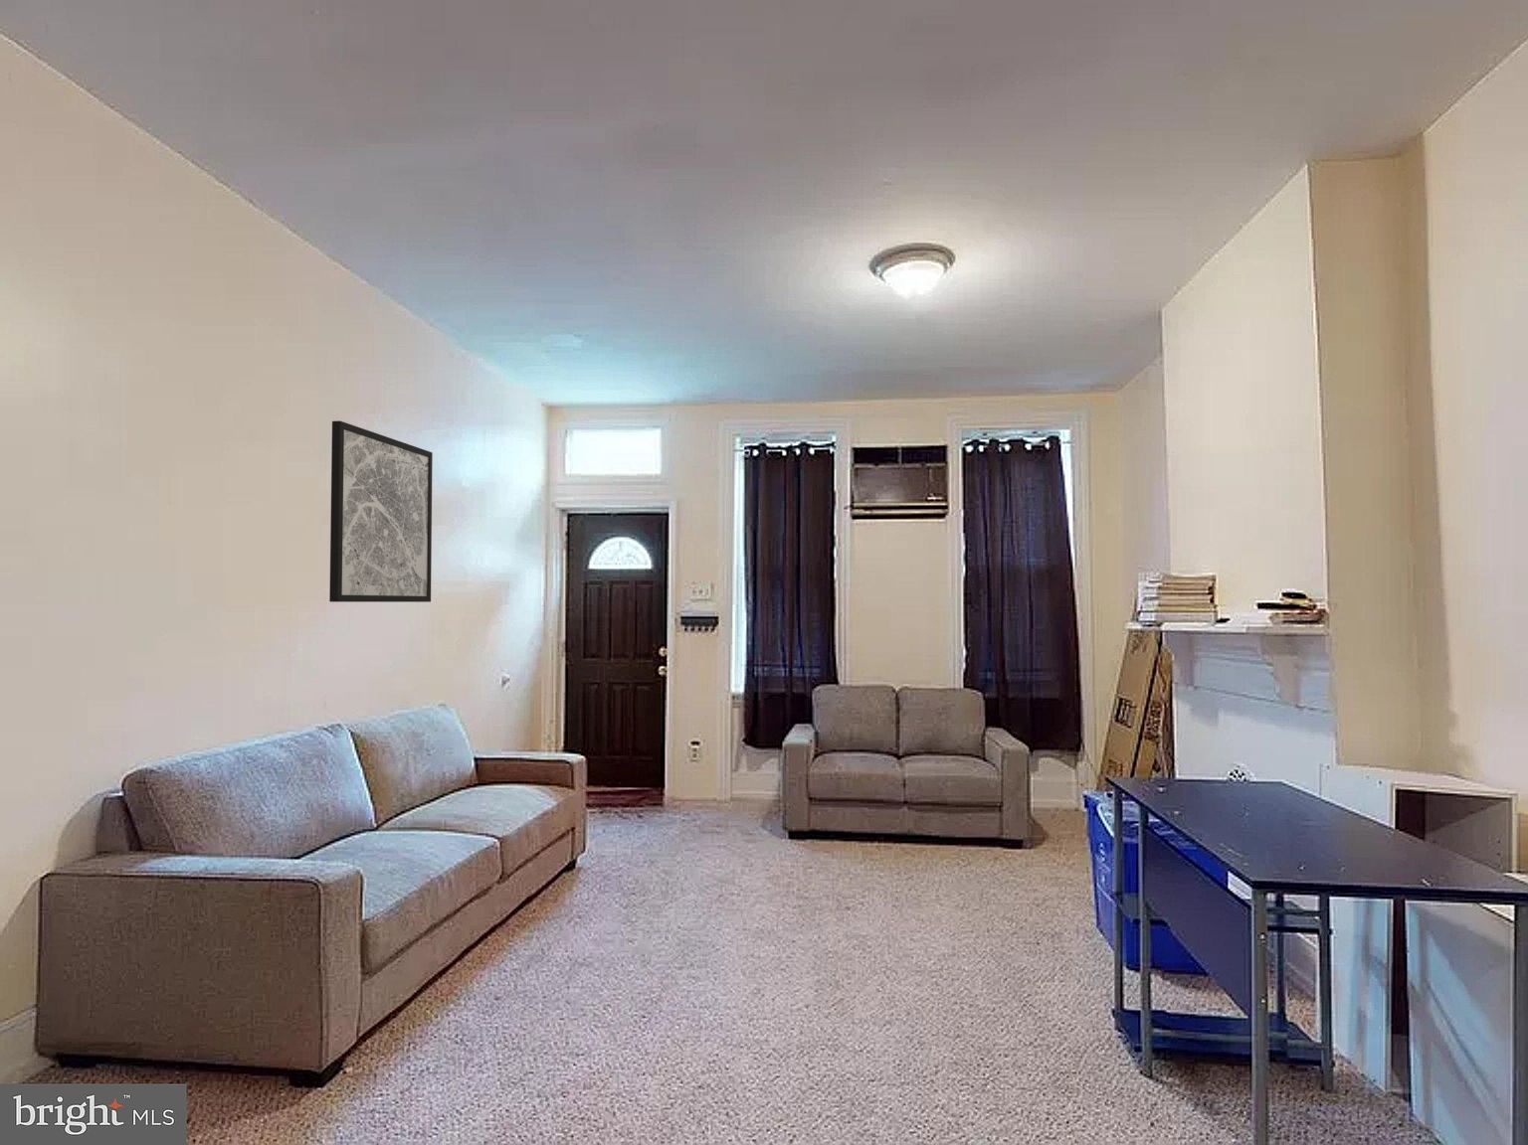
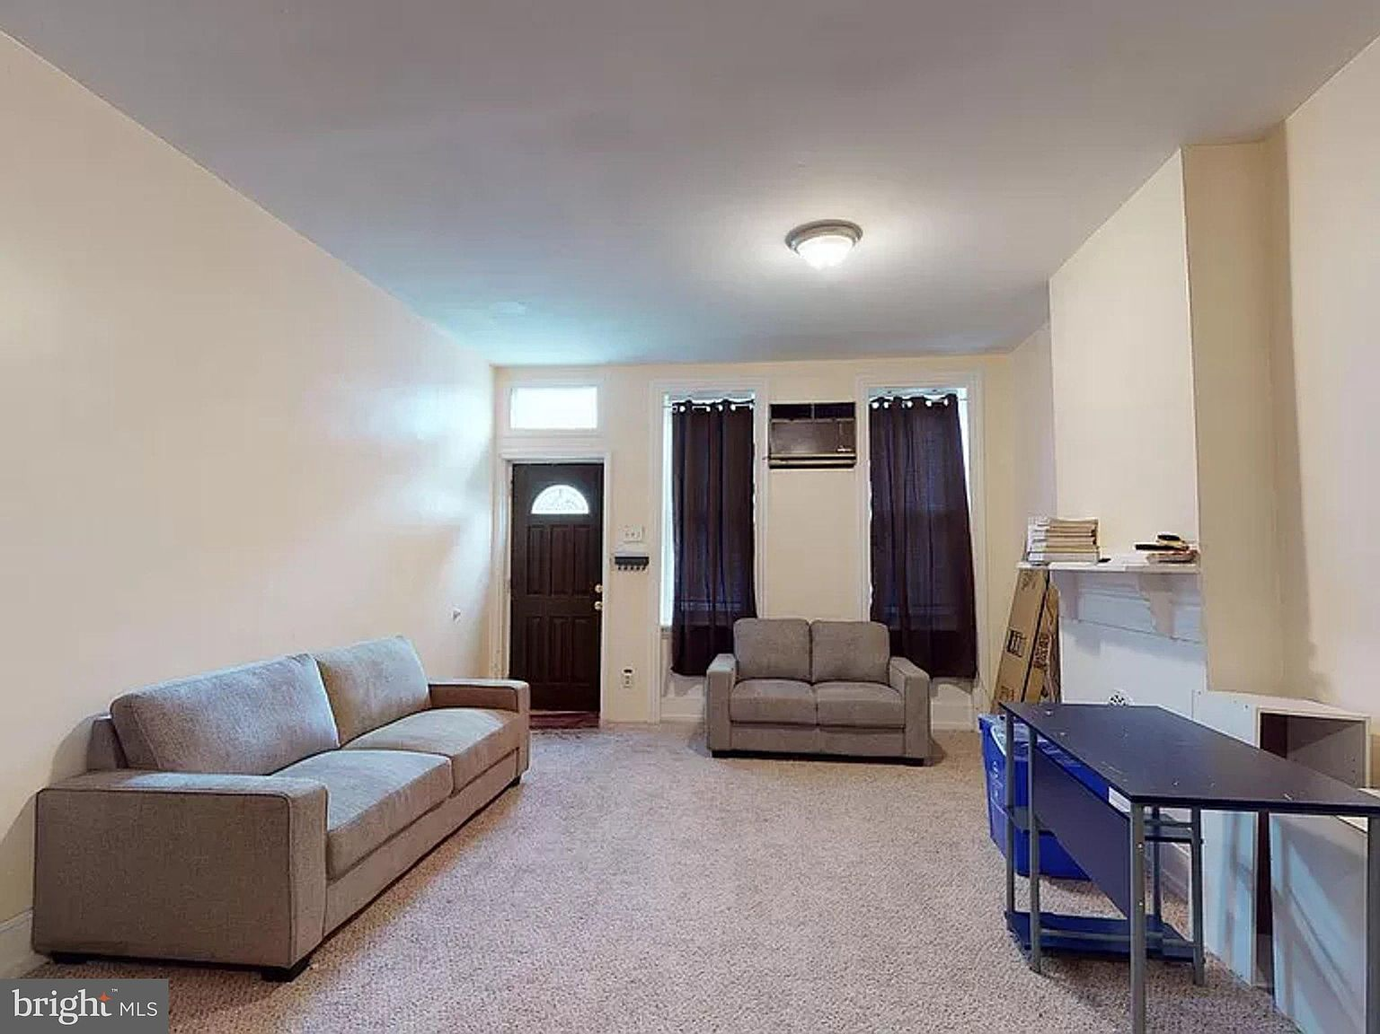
- wall art [328,420,433,604]
